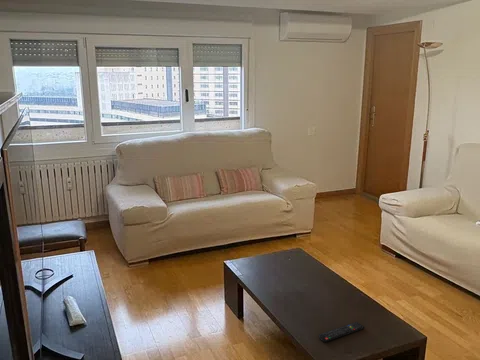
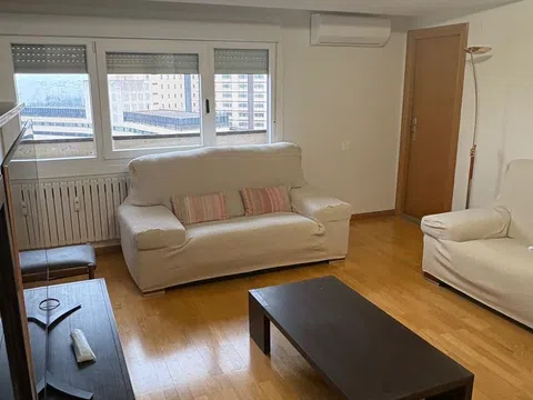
- remote control [318,321,365,343]
